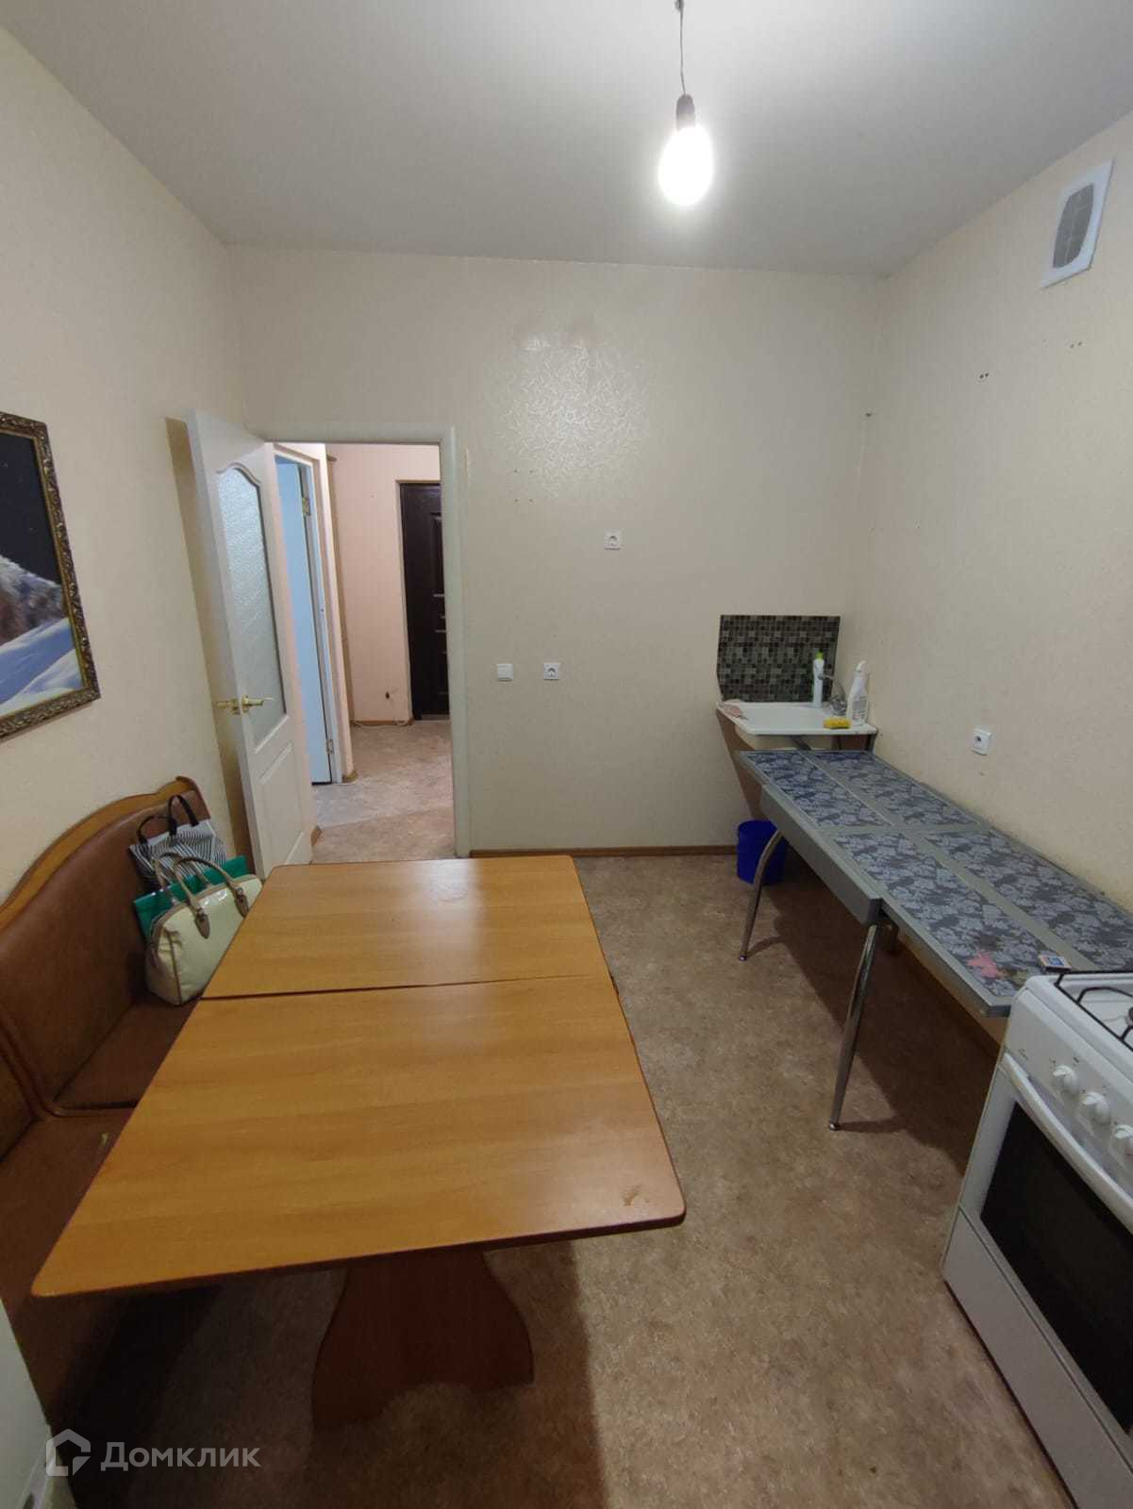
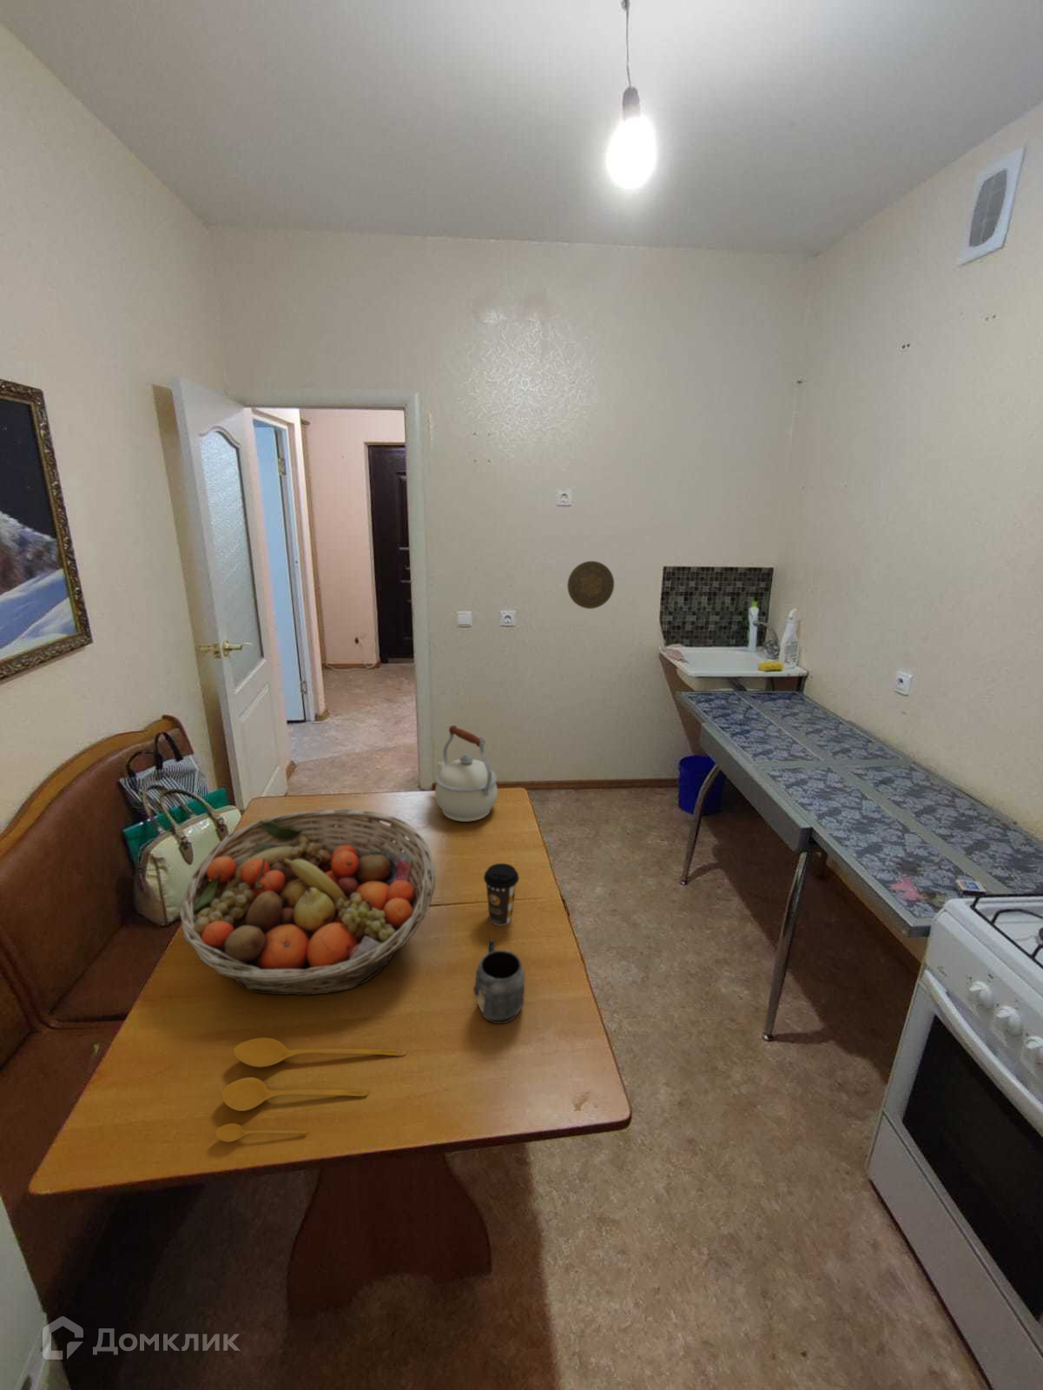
+ kettle [434,725,498,822]
+ fruit basket [179,808,436,995]
+ coffee cup [483,863,520,926]
+ spoon [215,1037,408,1143]
+ mug [472,935,526,1024]
+ decorative plate [566,560,615,609]
